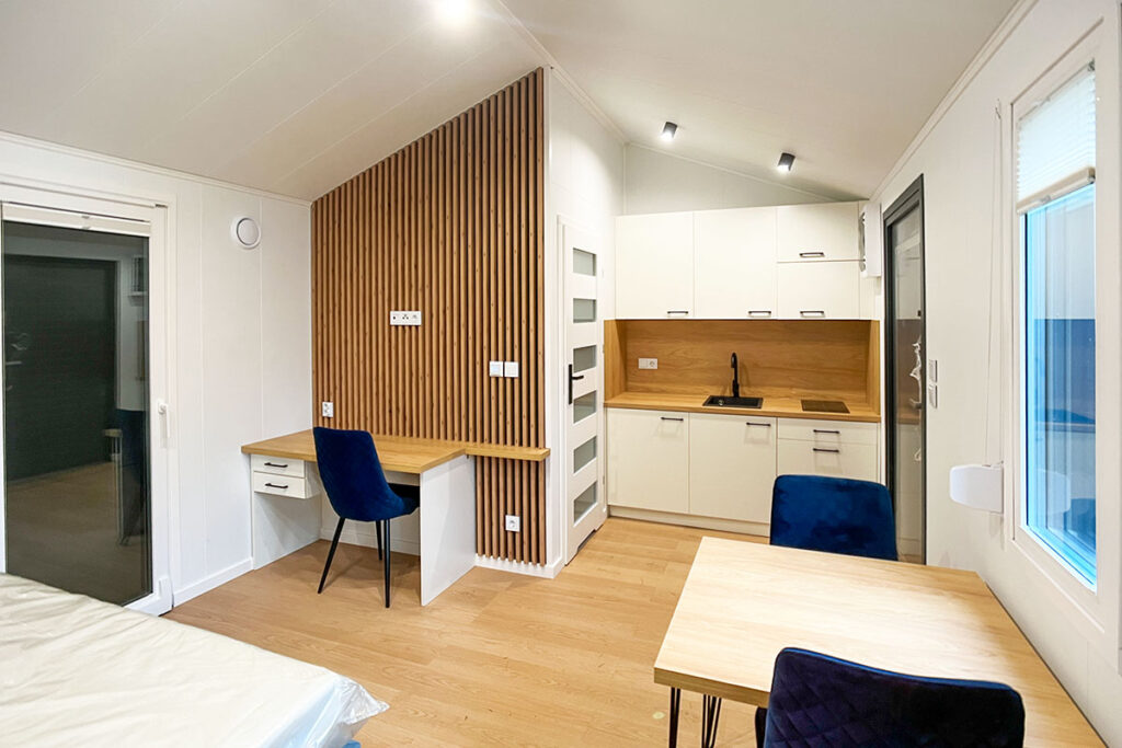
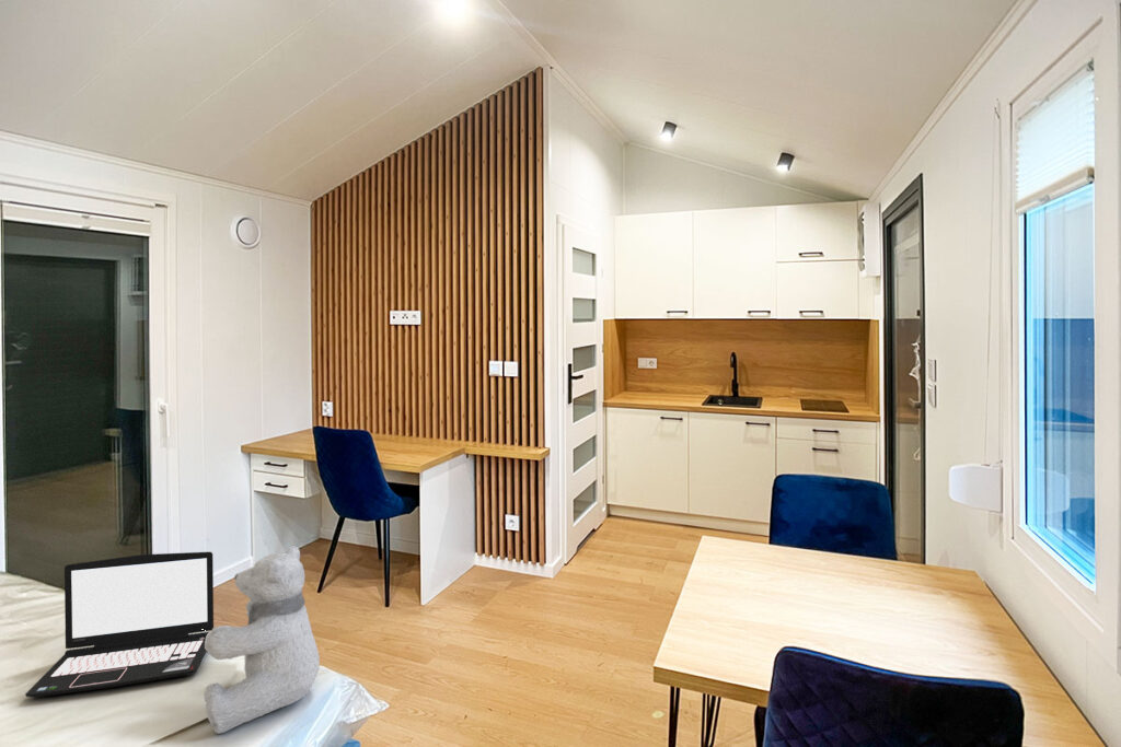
+ teddy bear [203,545,321,735]
+ laptop [24,551,215,699]
